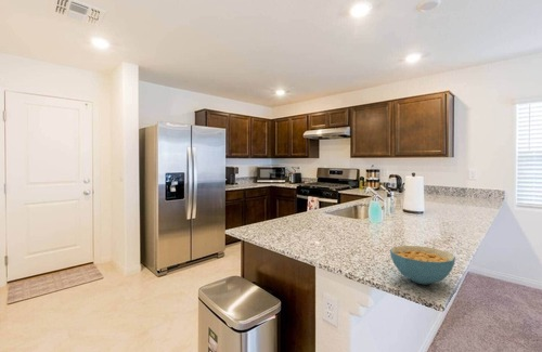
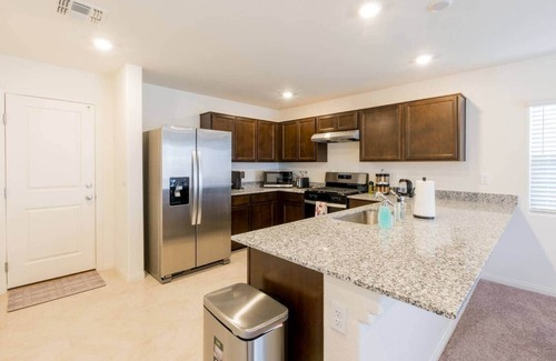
- cereal bowl [389,245,456,285]
